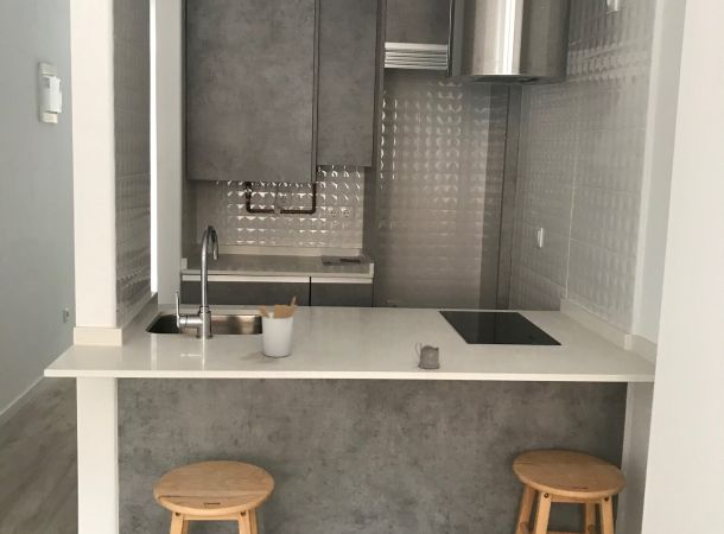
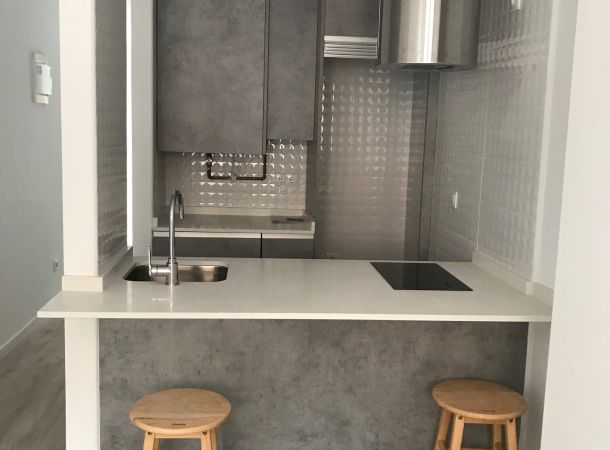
- utensil holder [256,295,299,358]
- tea glass holder [414,342,442,370]
